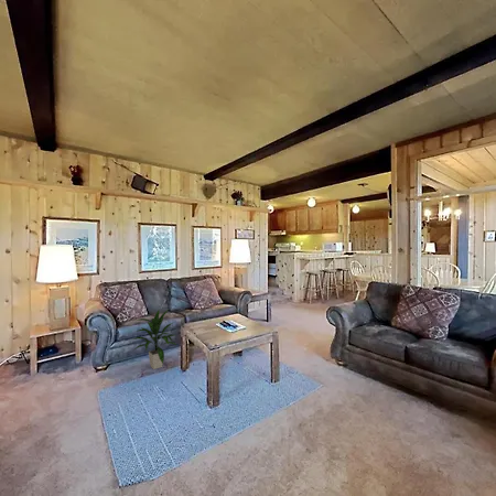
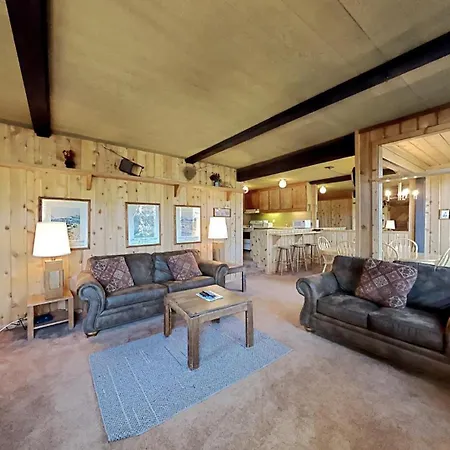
- indoor plant [131,310,177,370]
